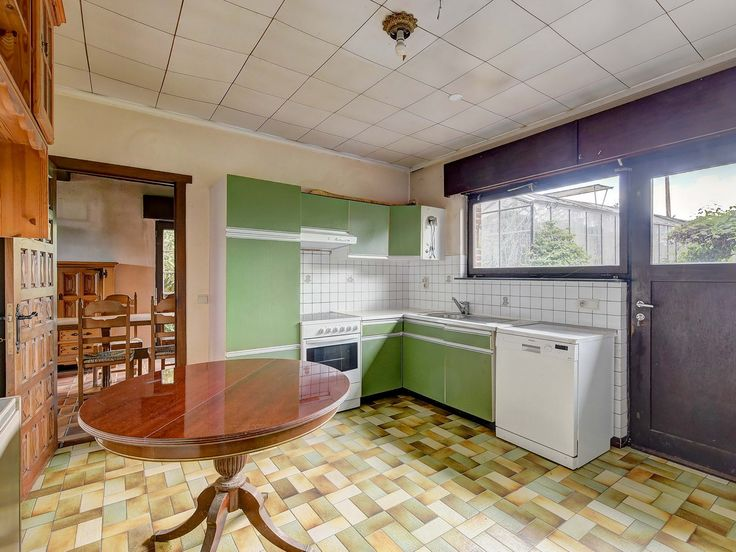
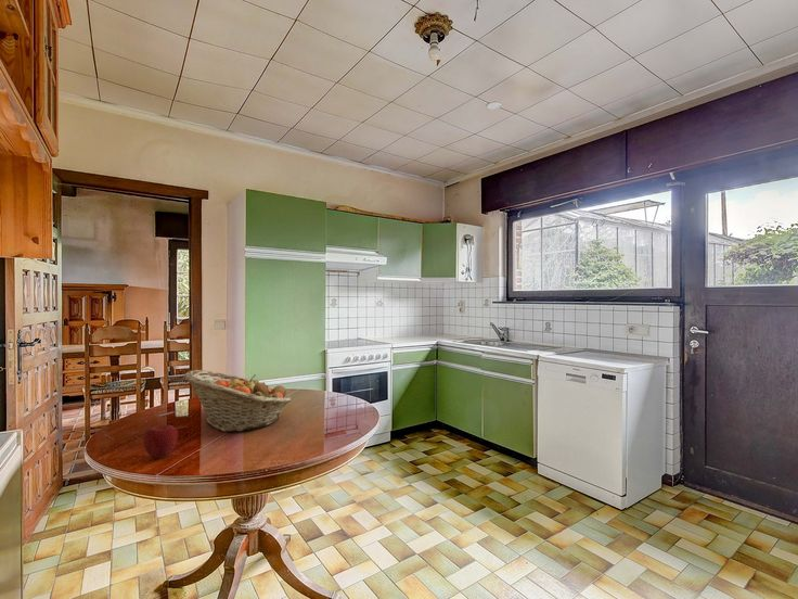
+ fruit basket [184,369,292,433]
+ apple [143,424,179,459]
